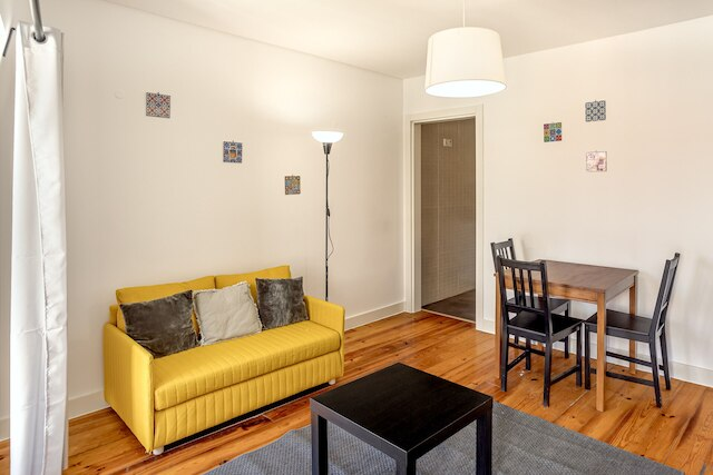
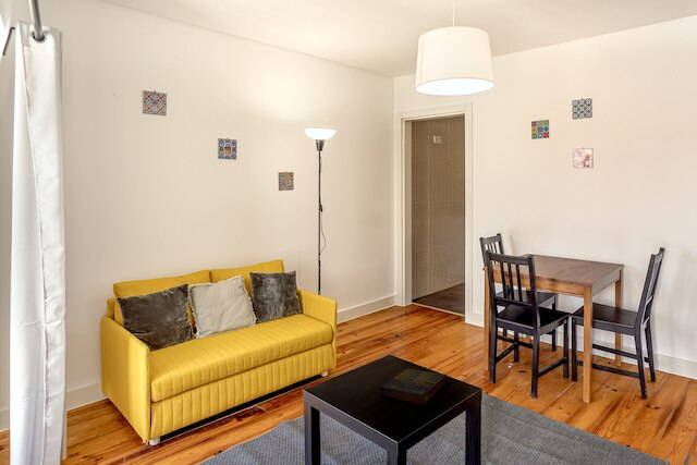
+ game compilation box [378,367,448,405]
